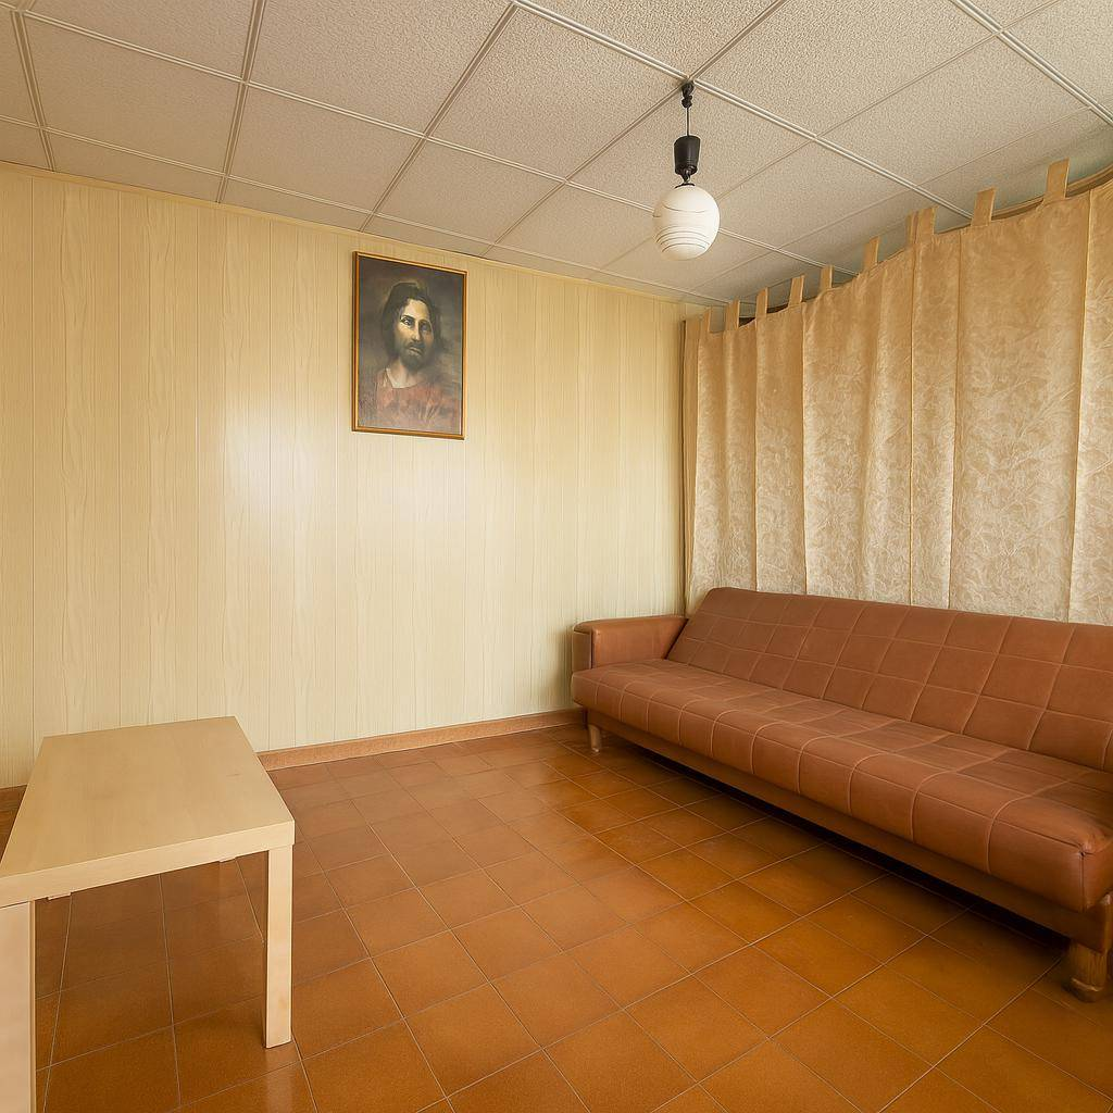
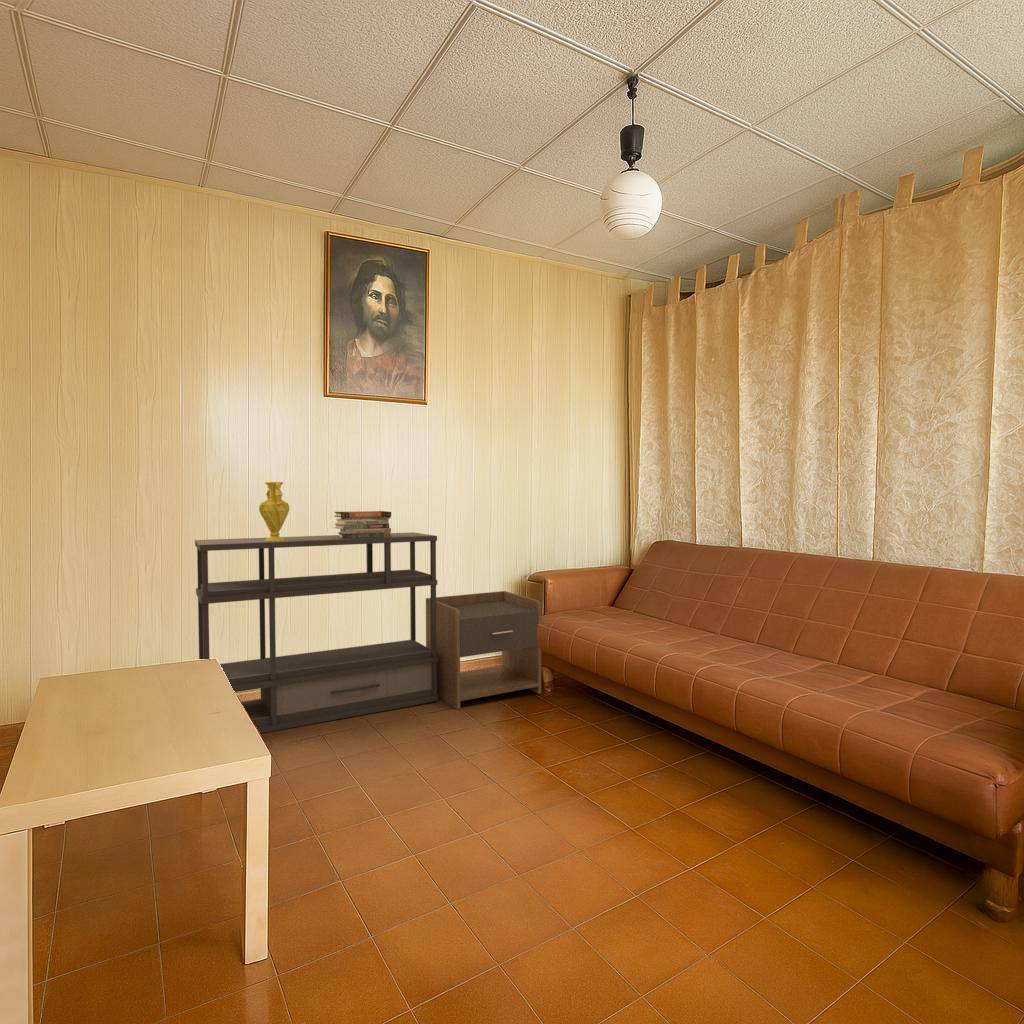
+ nightstand [425,590,542,710]
+ vase [258,481,290,541]
+ bookshelf [194,531,439,734]
+ book stack [333,510,392,539]
